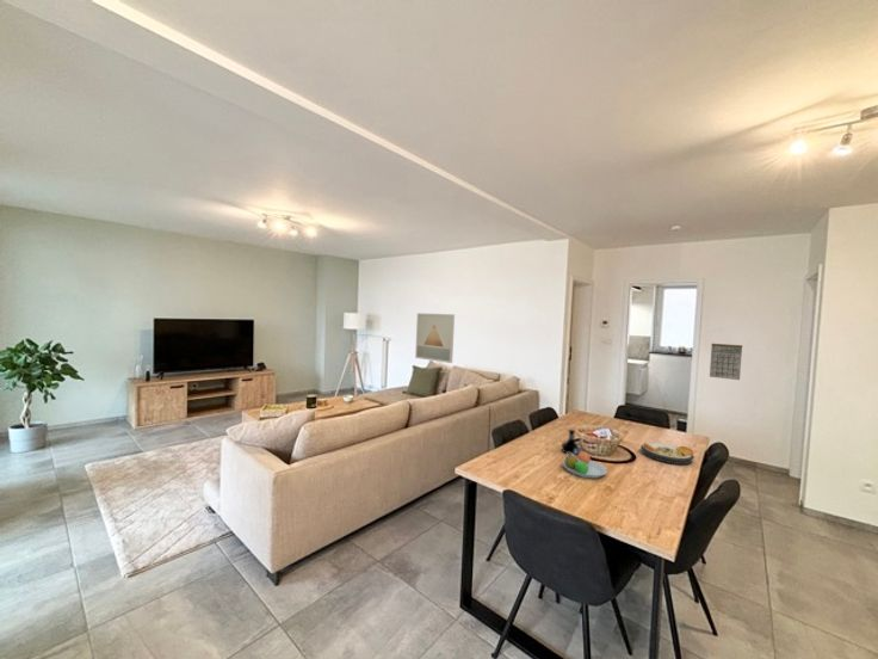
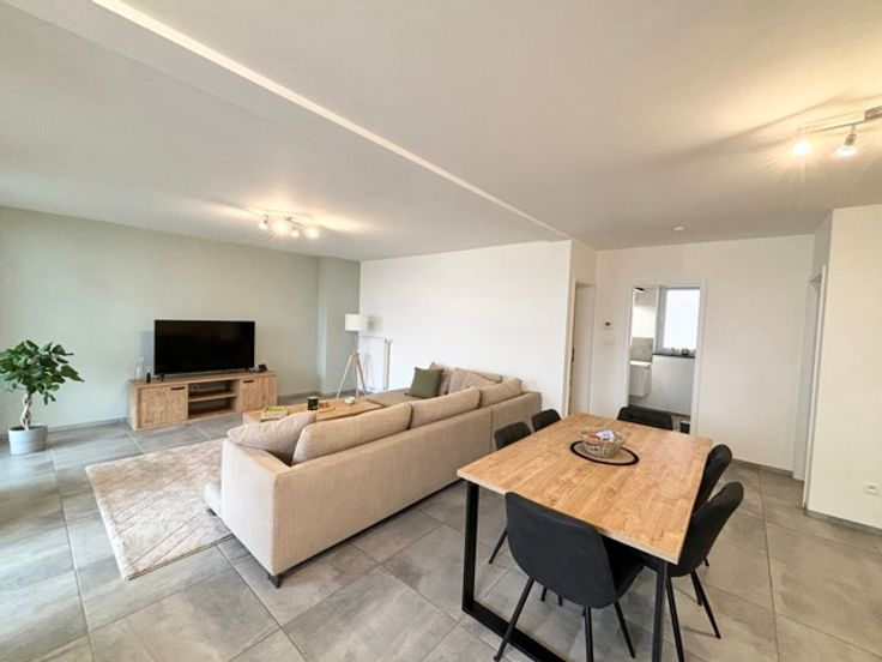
- plate [639,442,695,466]
- tequila bottle [561,429,582,456]
- wall art [414,312,456,364]
- fruit bowl [561,450,608,479]
- calendar [709,343,743,381]
